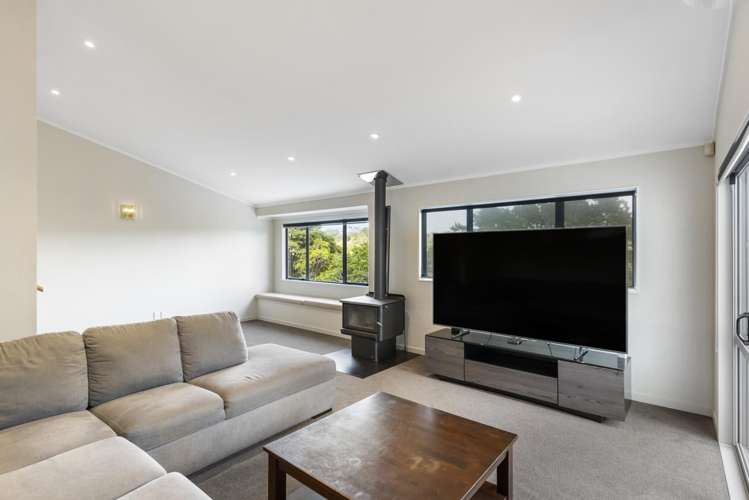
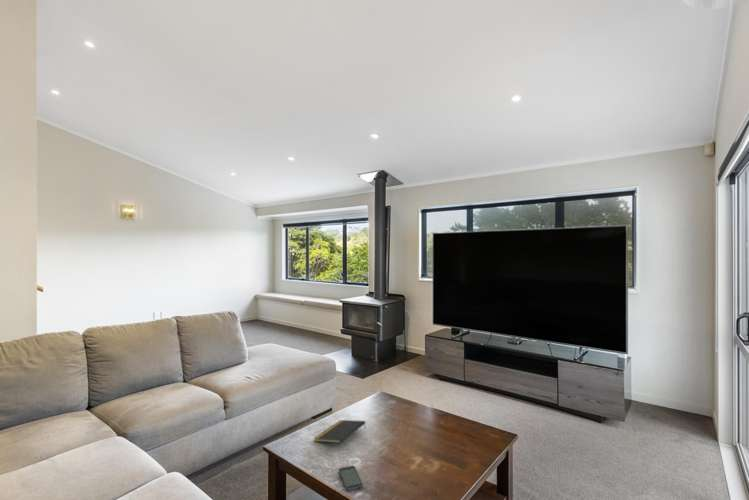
+ notepad [313,419,367,444]
+ smartphone [338,465,364,492]
